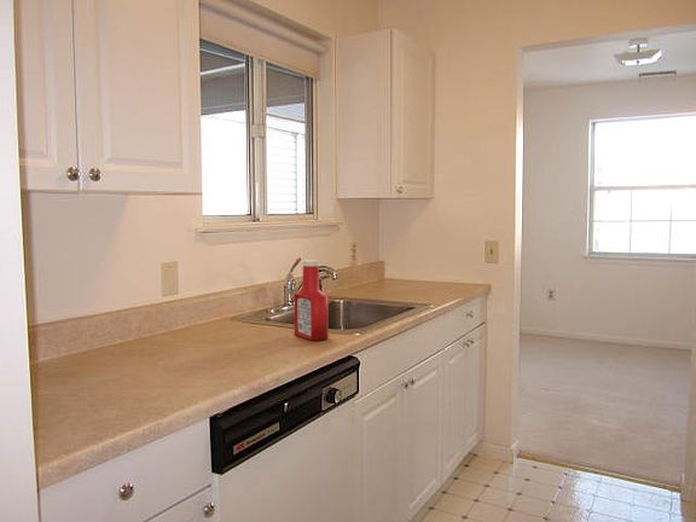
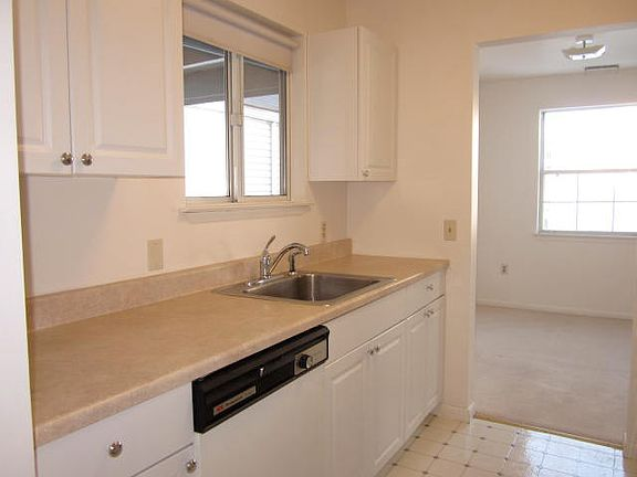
- soap bottle [294,259,330,342]
